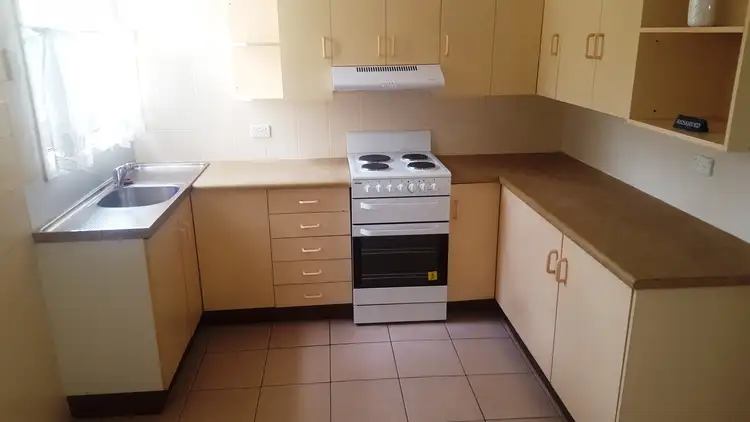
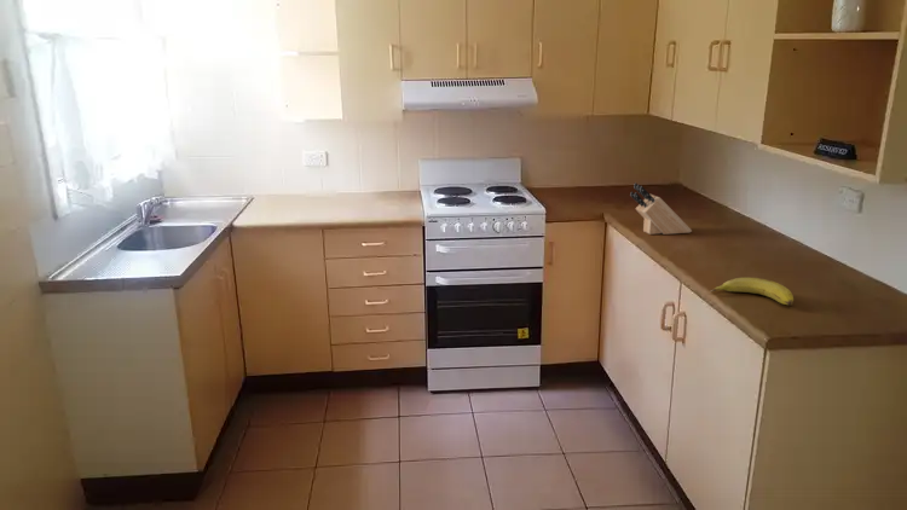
+ fruit [710,277,795,306]
+ knife block [629,181,693,236]
